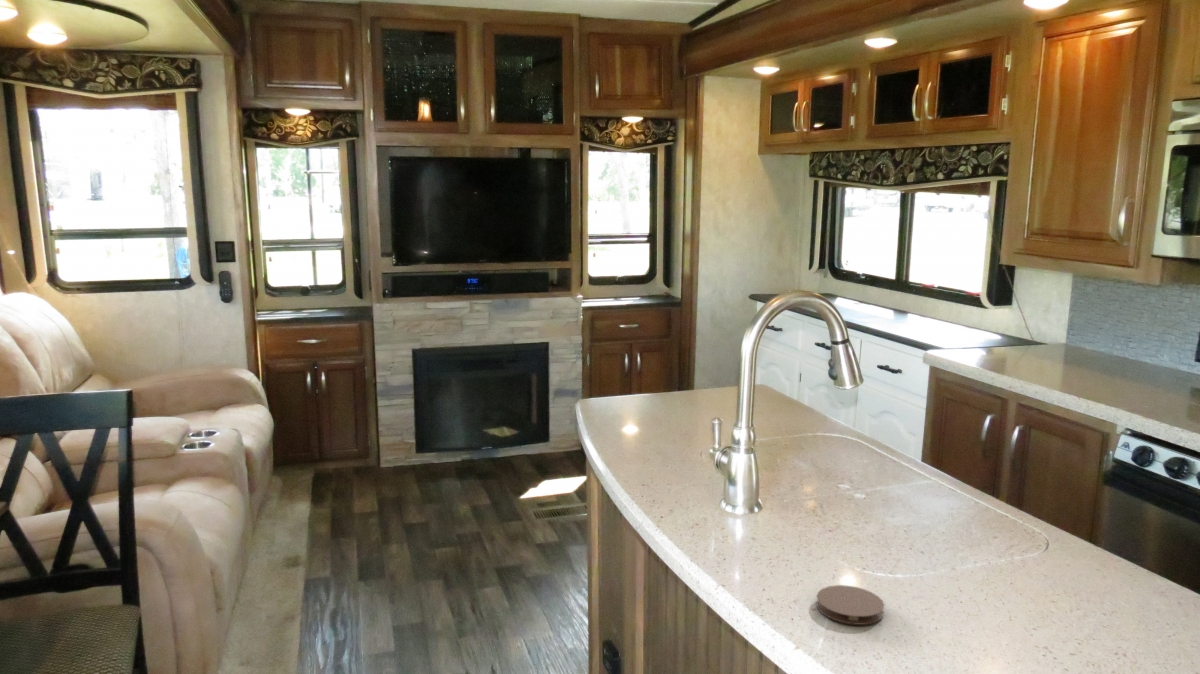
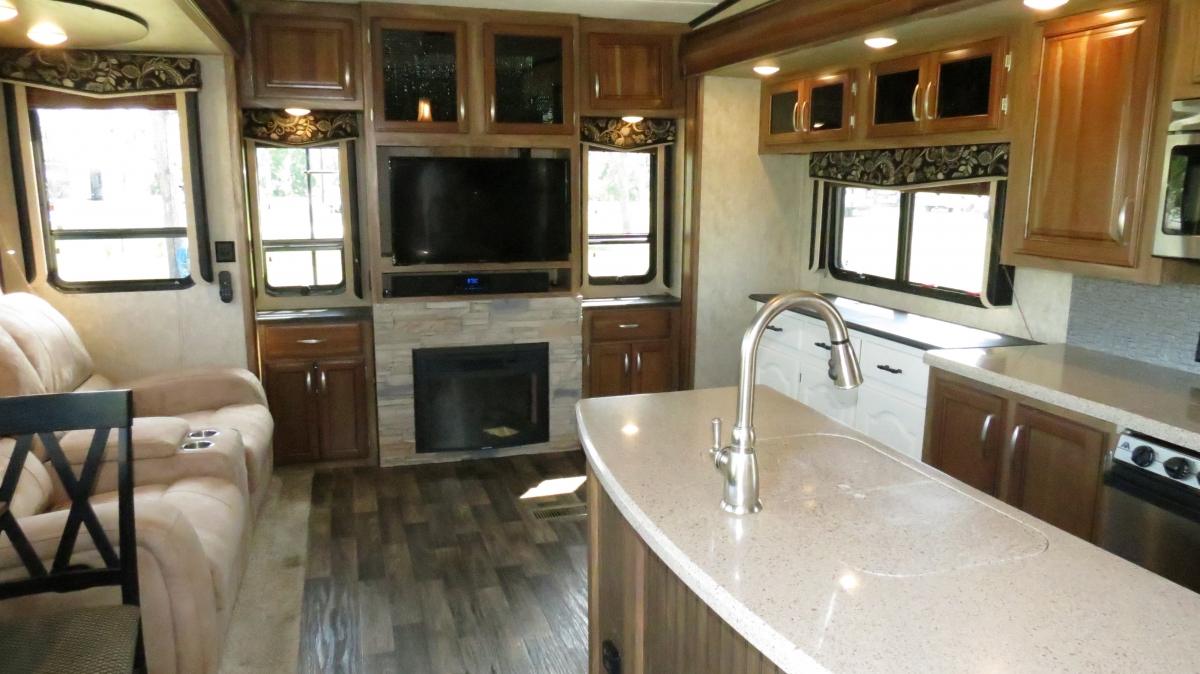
- coaster [815,584,885,626]
